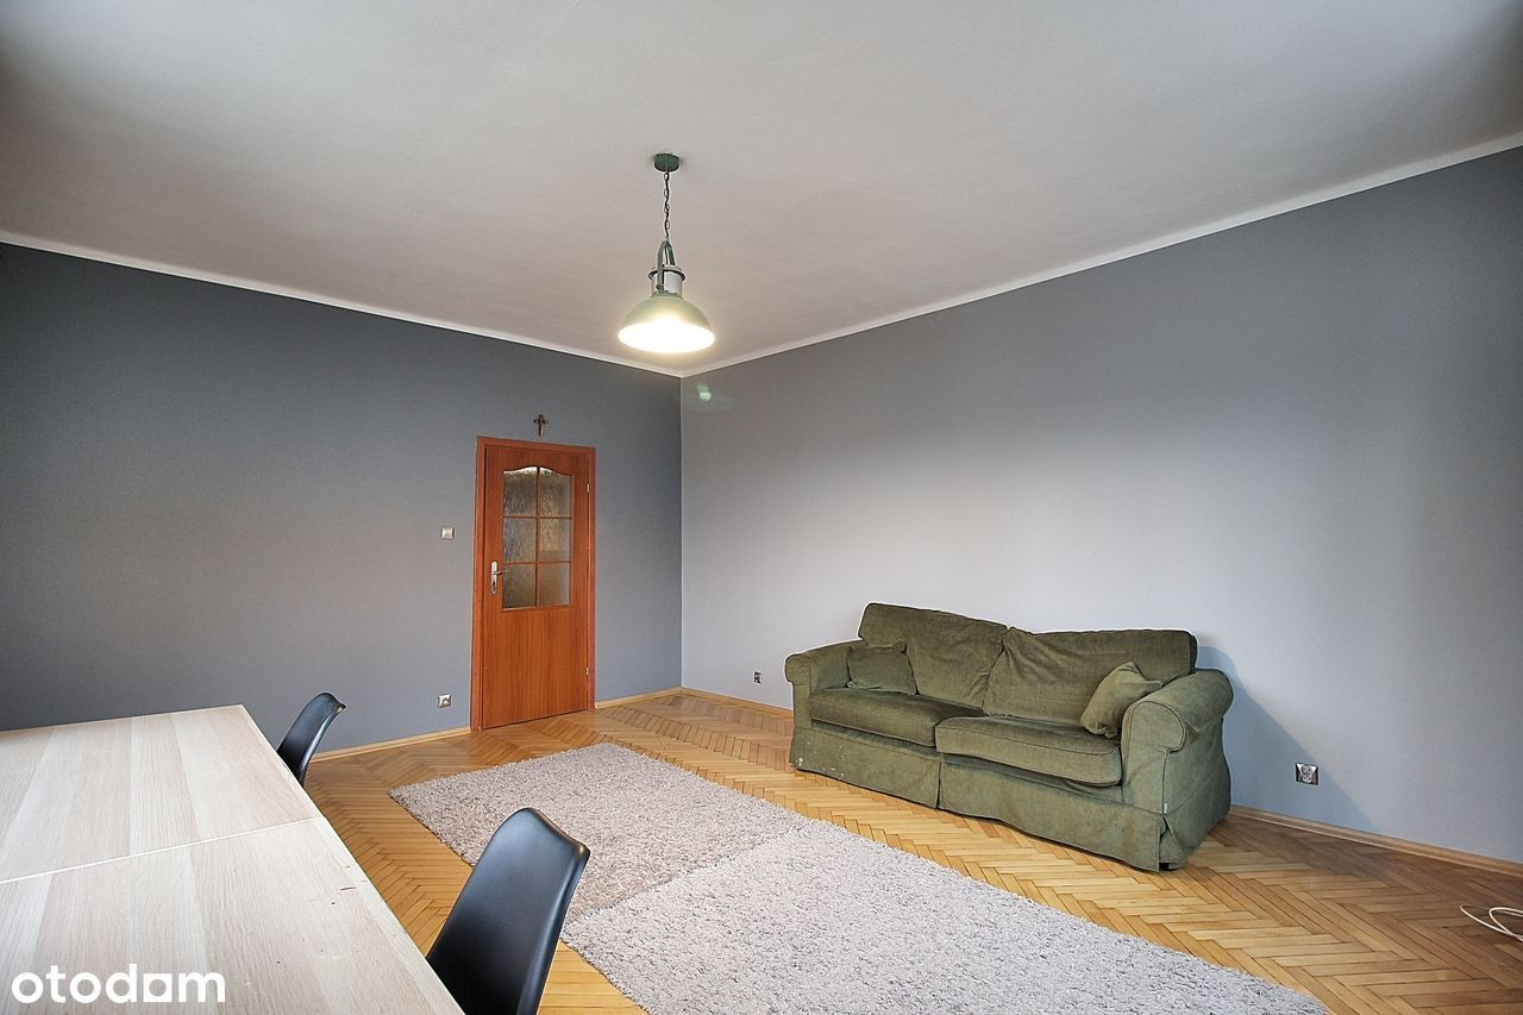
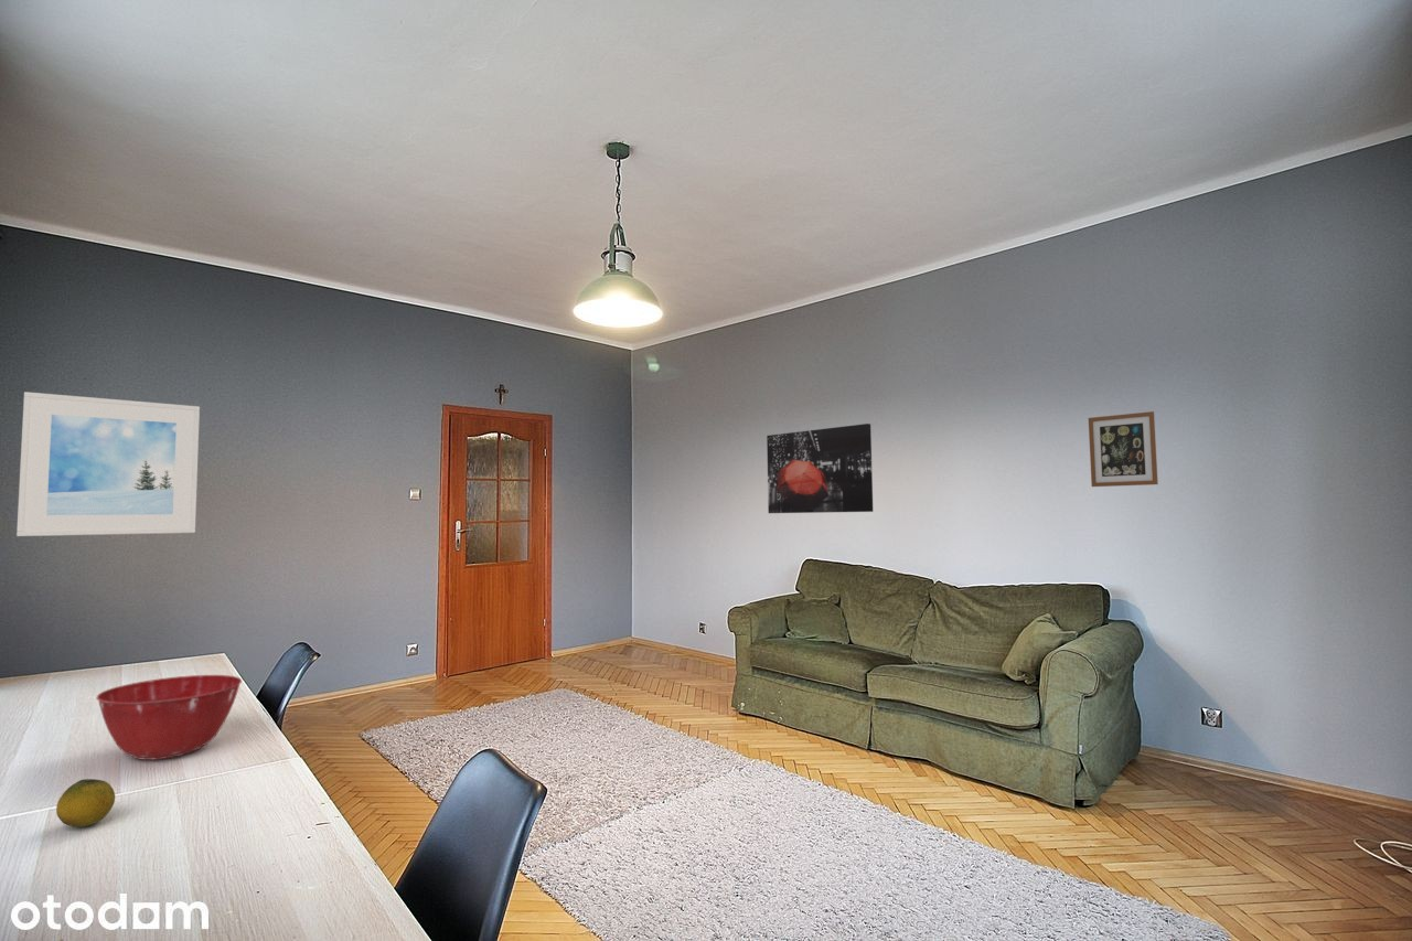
+ wall art [766,423,874,514]
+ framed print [15,391,201,537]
+ fruit [55,778,116,828]
+ mixing bowl [96,674,243,761]
+ wall art [1088,410,1159,488]
